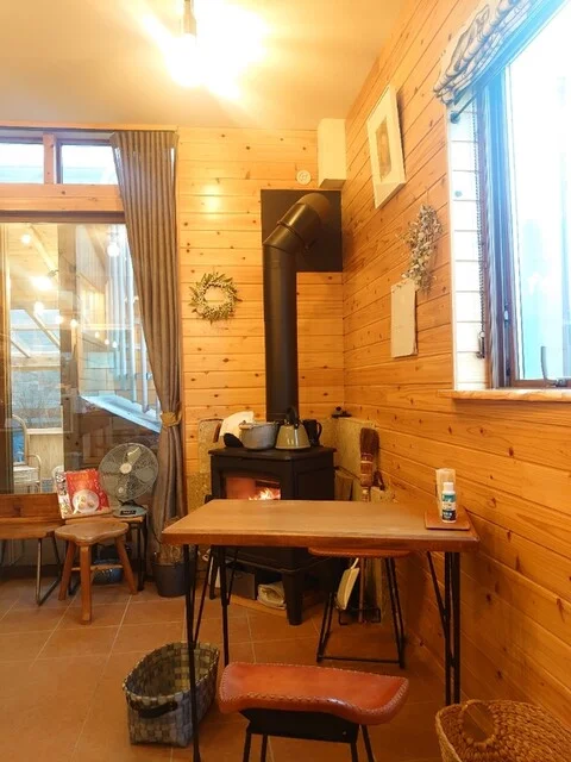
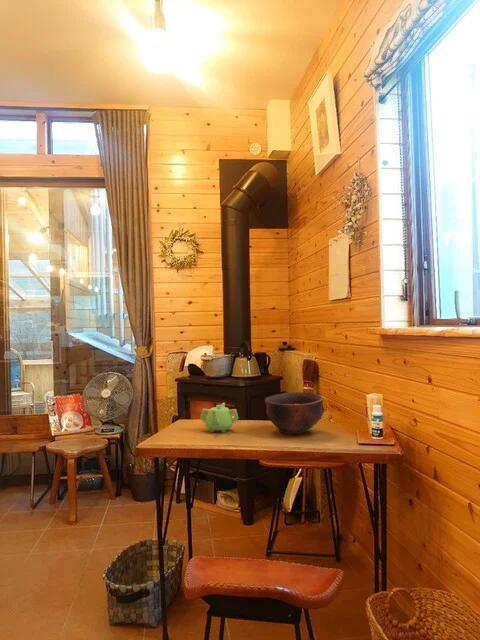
+ bowl [264,391,325,435]
+ teapot [199,402,240,433]
